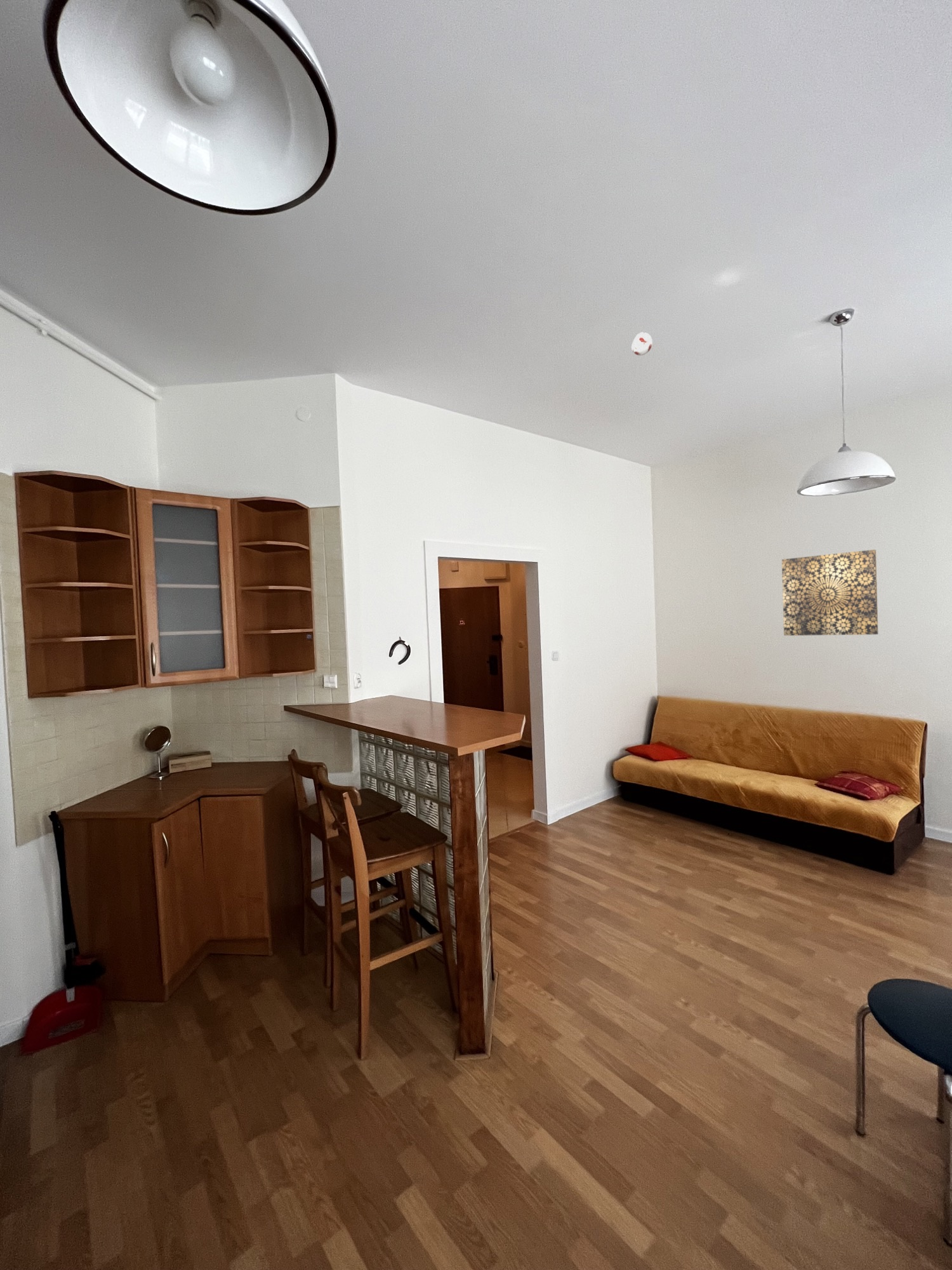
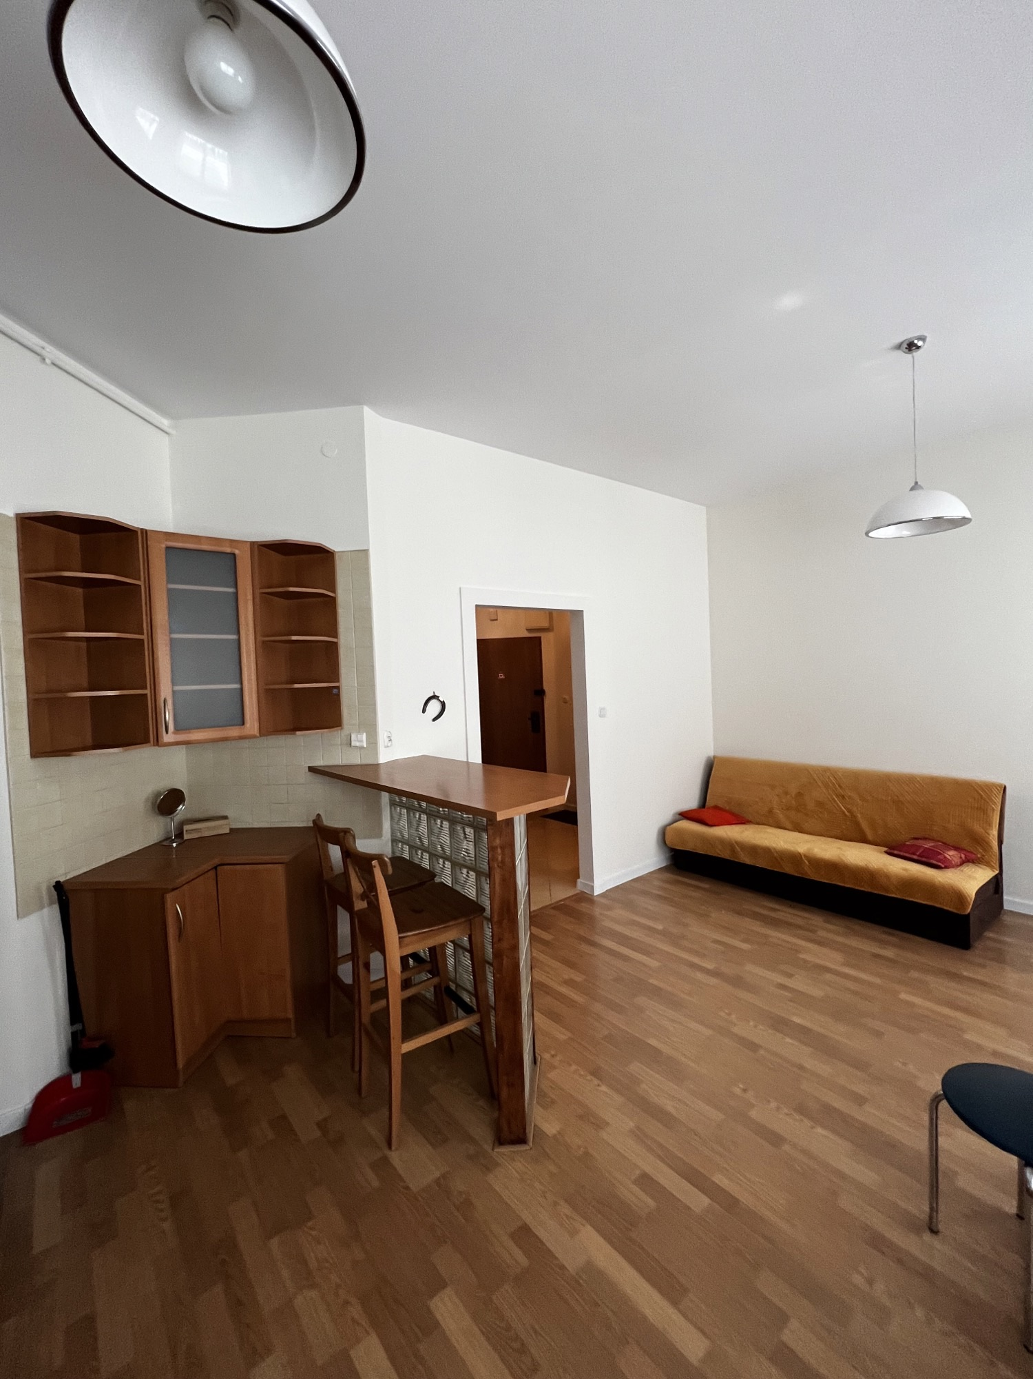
- wall art [781,549,879,636]
- smoke detector [631,331,653,356]
